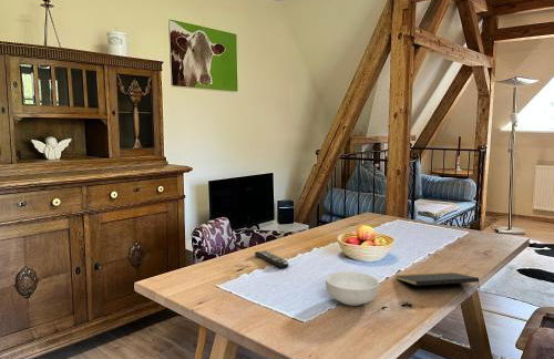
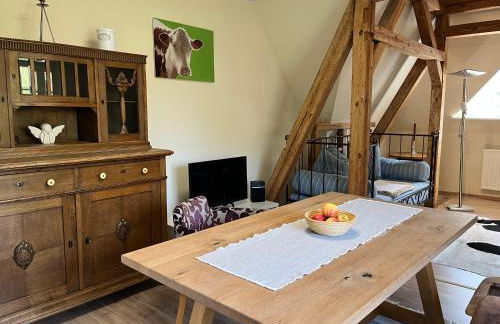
- notepad [393,271,481,291]
- remote control [254,249,290,269]
- cereal bowl [325,270,380,307]
